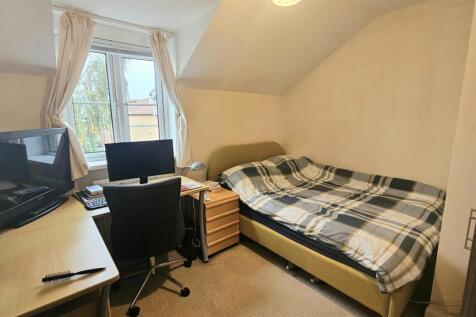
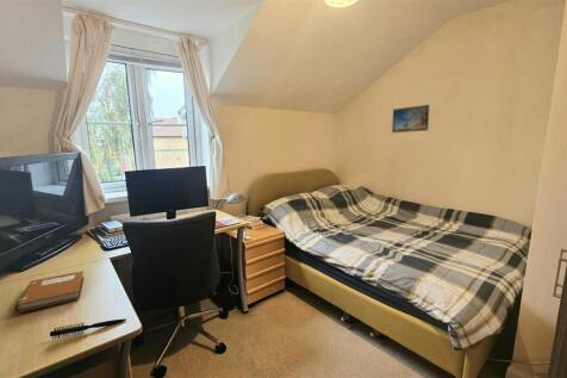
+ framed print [391,104,430,134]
+ notebook [13,269,86,314]
